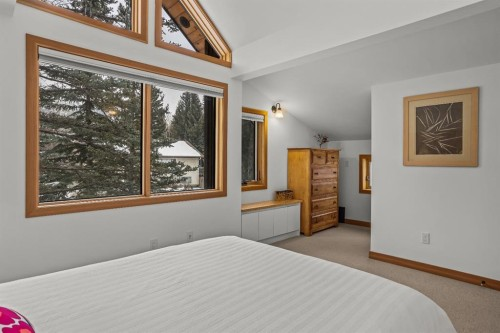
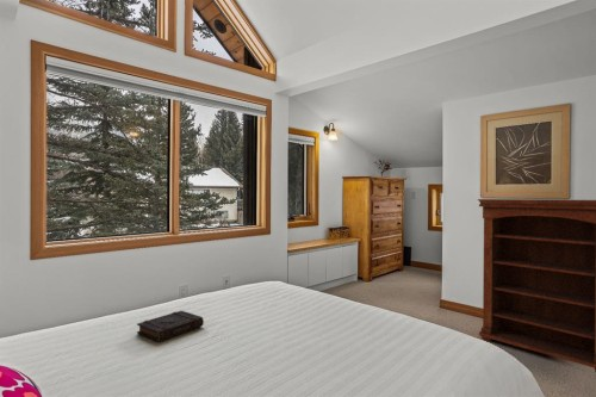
+ bookshelf [477,198,596,373]
+ book [136,310,205,342]
